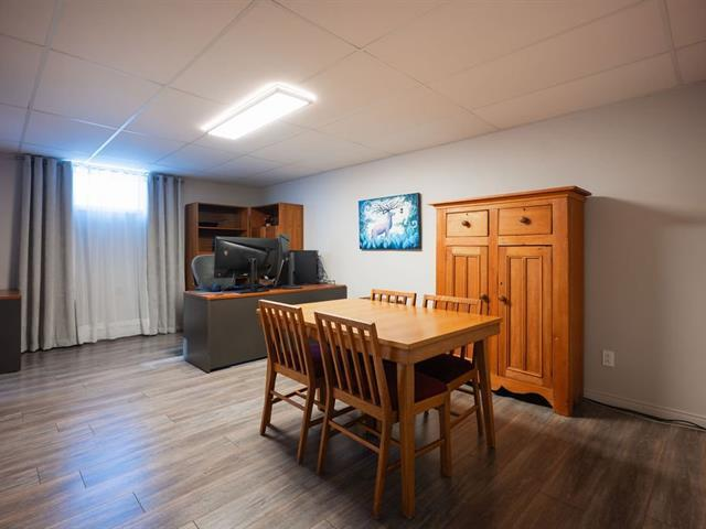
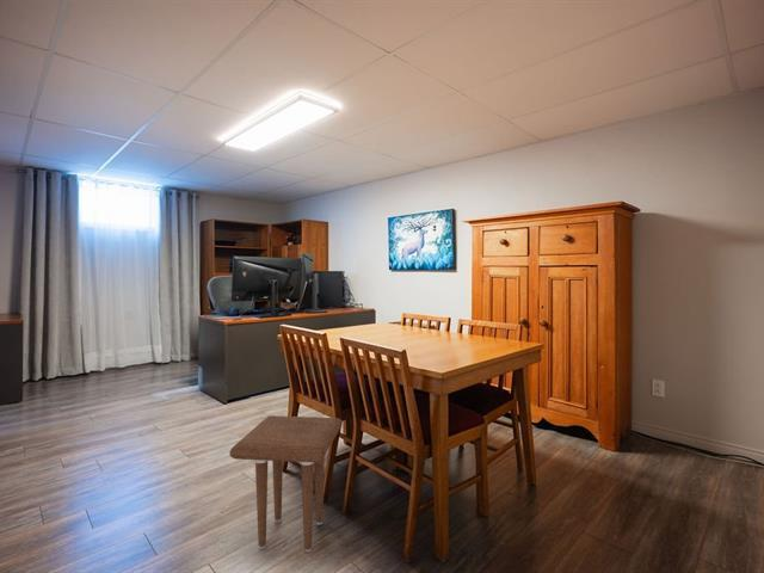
+ side table [228,414,343,554]
